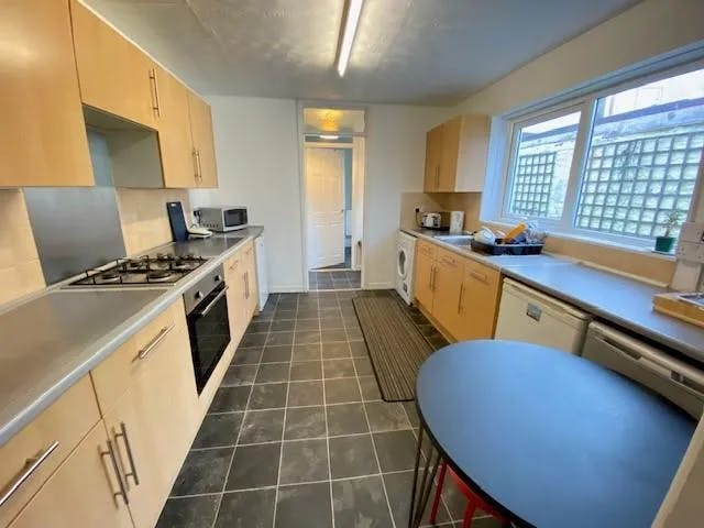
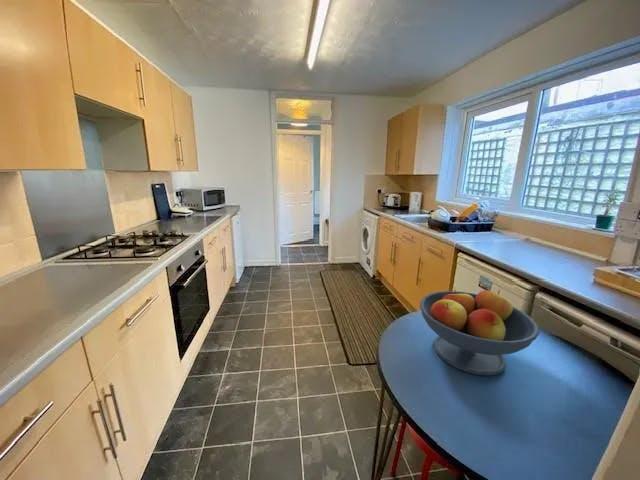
+ fruit bowl [419,288,540,377]
